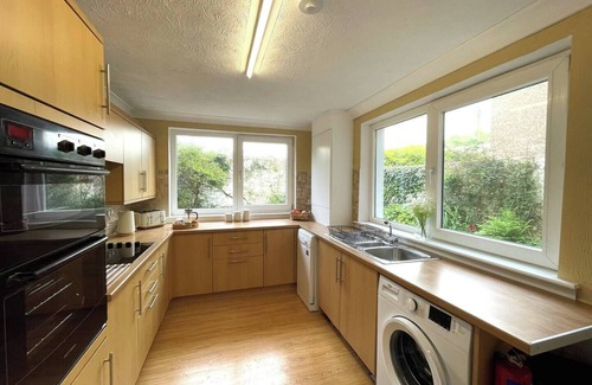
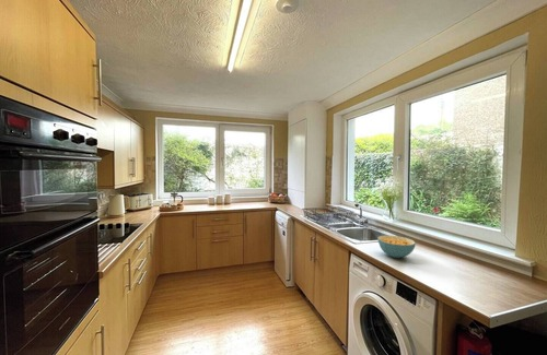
+ cereal bowl [376,234,417,259]
